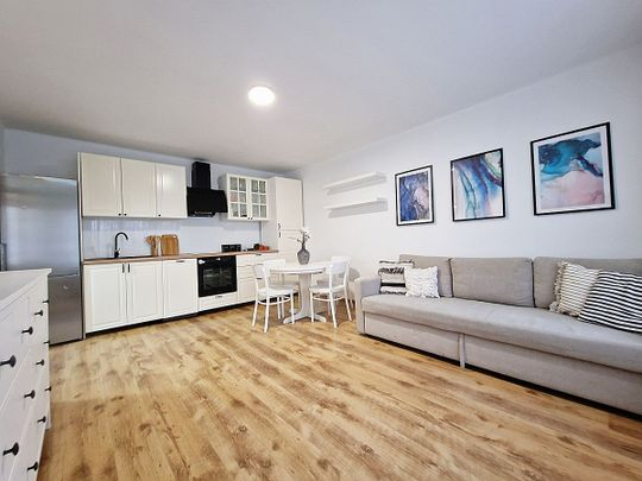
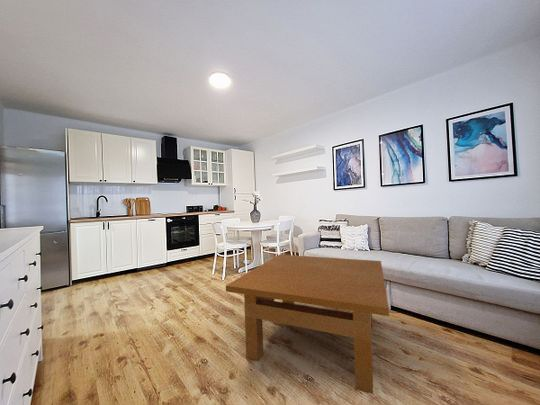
+ table [225,254,390,395]
